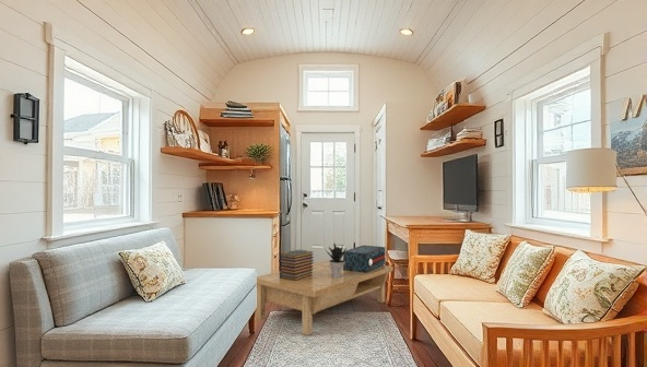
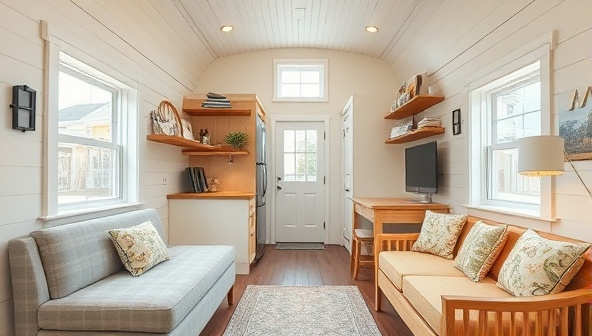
- book stack [278,249,315,281]
- potted plant [324,242,348,277]
- decorative box [342,245,386,273]
- coffee table [255,258,393,336]
